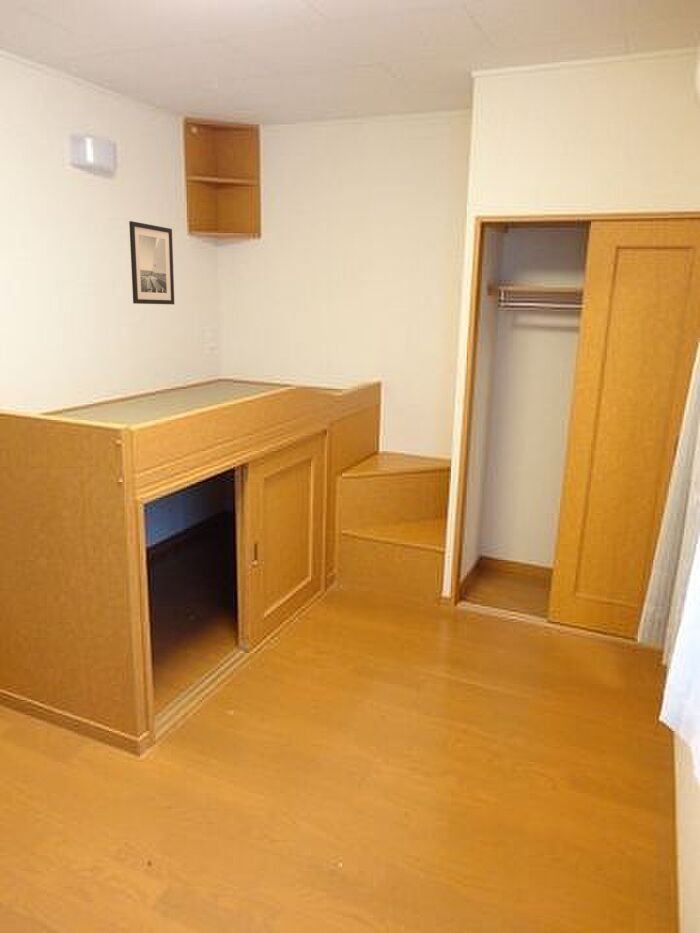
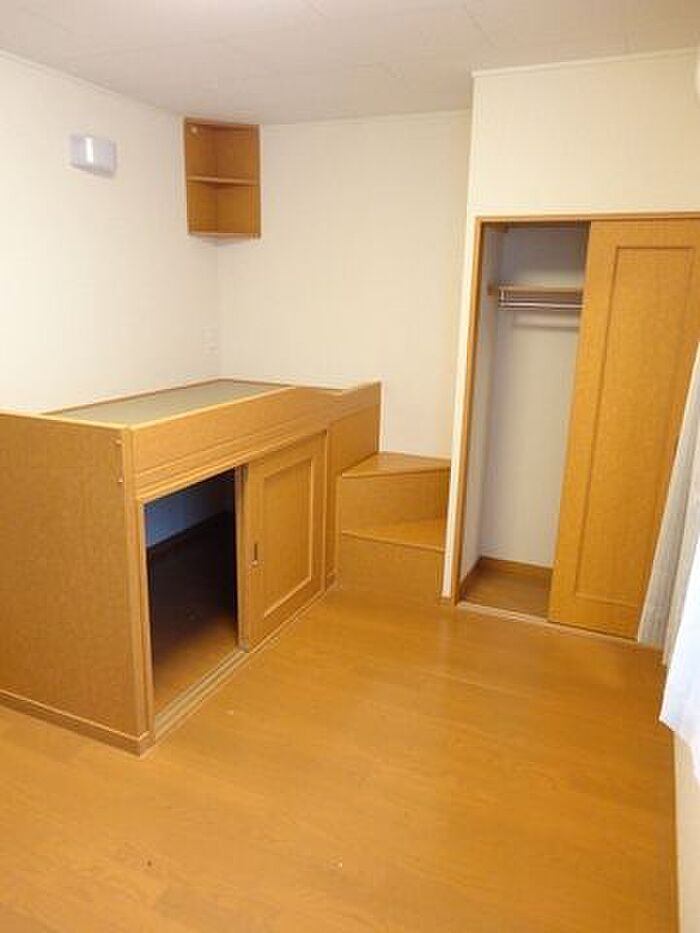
- wall art [128,220,175,305]
